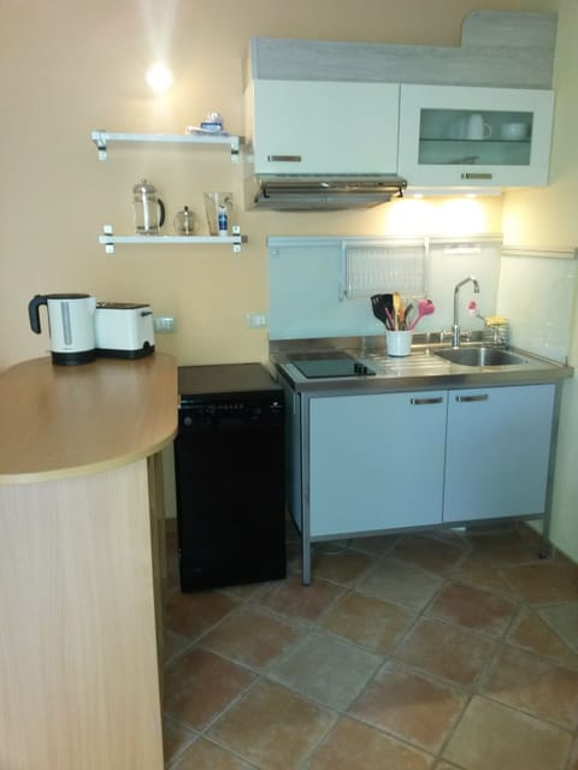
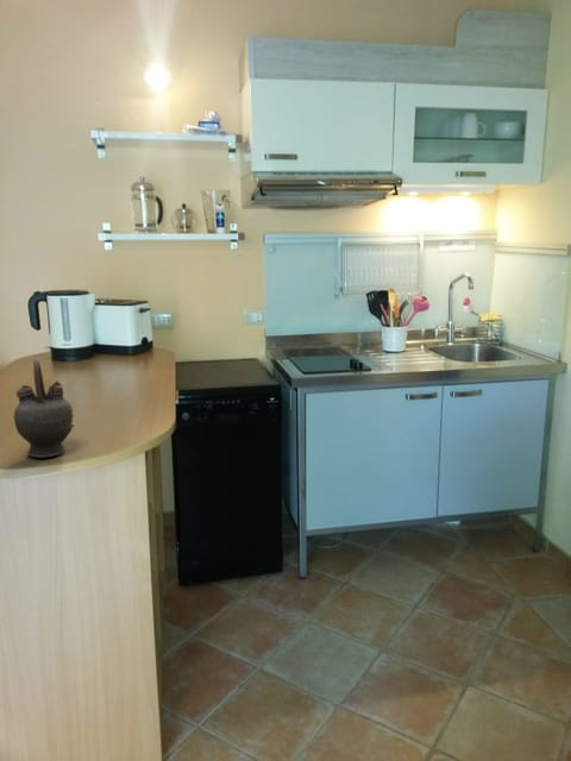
+ teapot [13,358,75,459]
